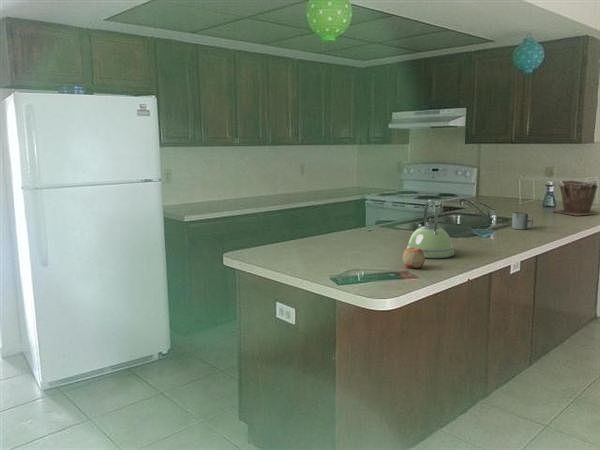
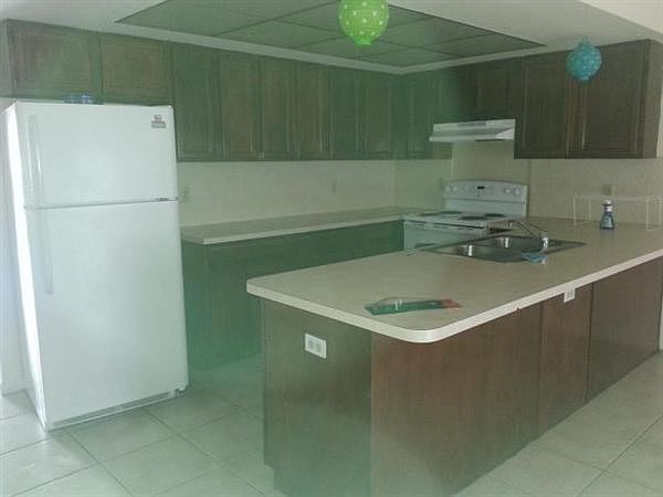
- mug [511,211,534,230]
- apple [402,247,426,269]
- plant pot [551,179,600,216]
- kettle [406,199,455,259]
